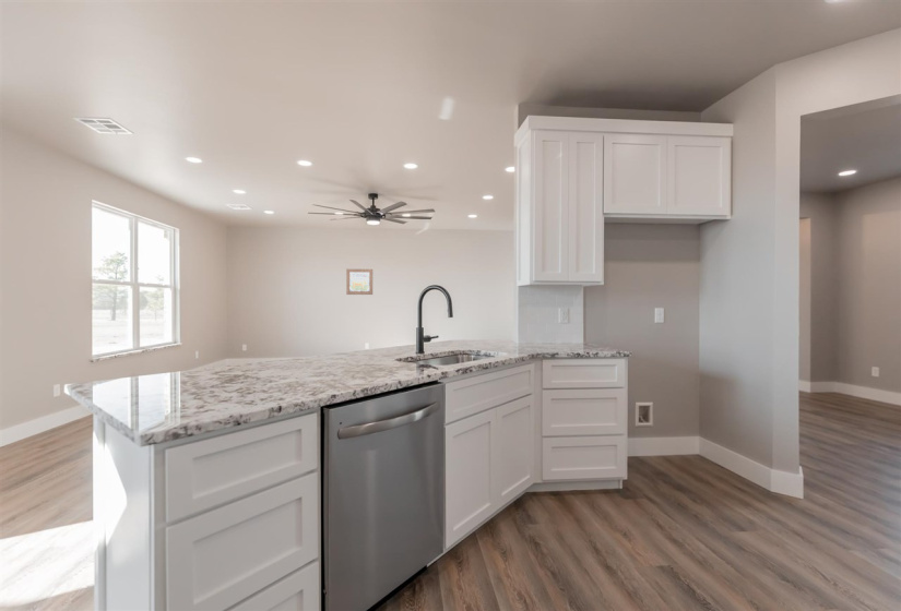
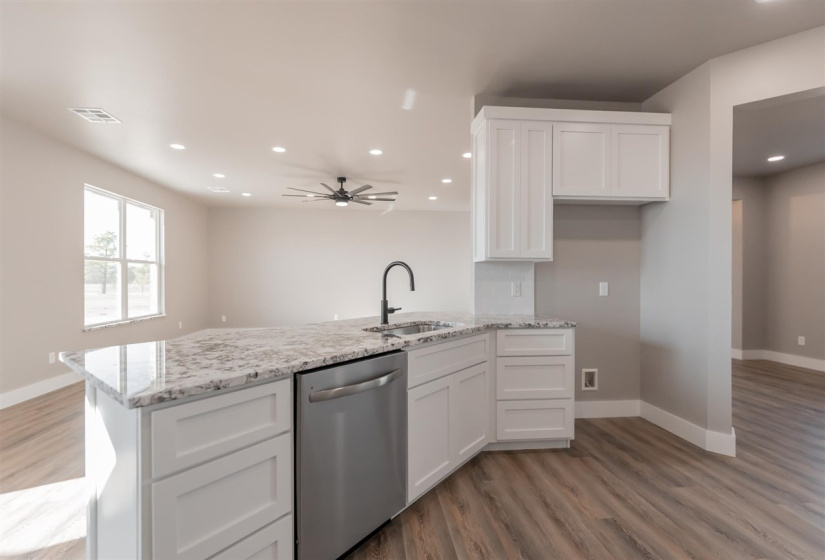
- wall art [345,267,374,296]
